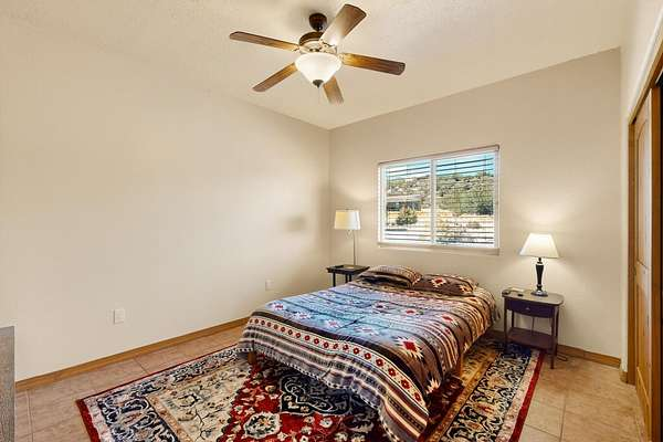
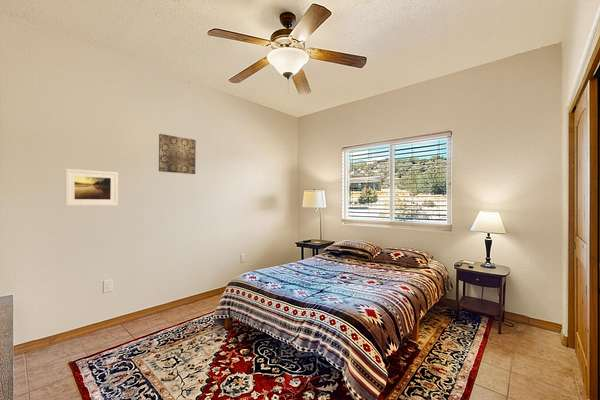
+ wall art [158,133,197,175]
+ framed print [64,168,119,207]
